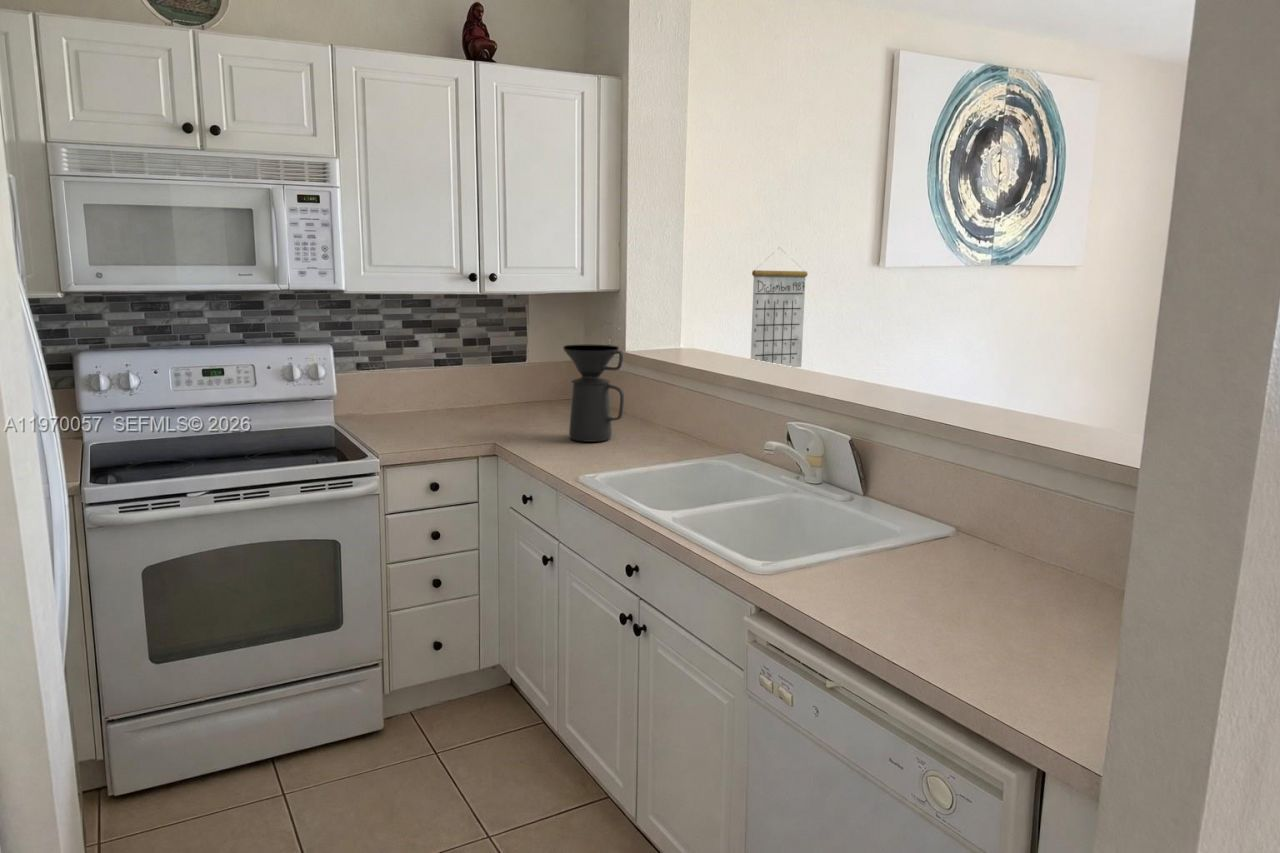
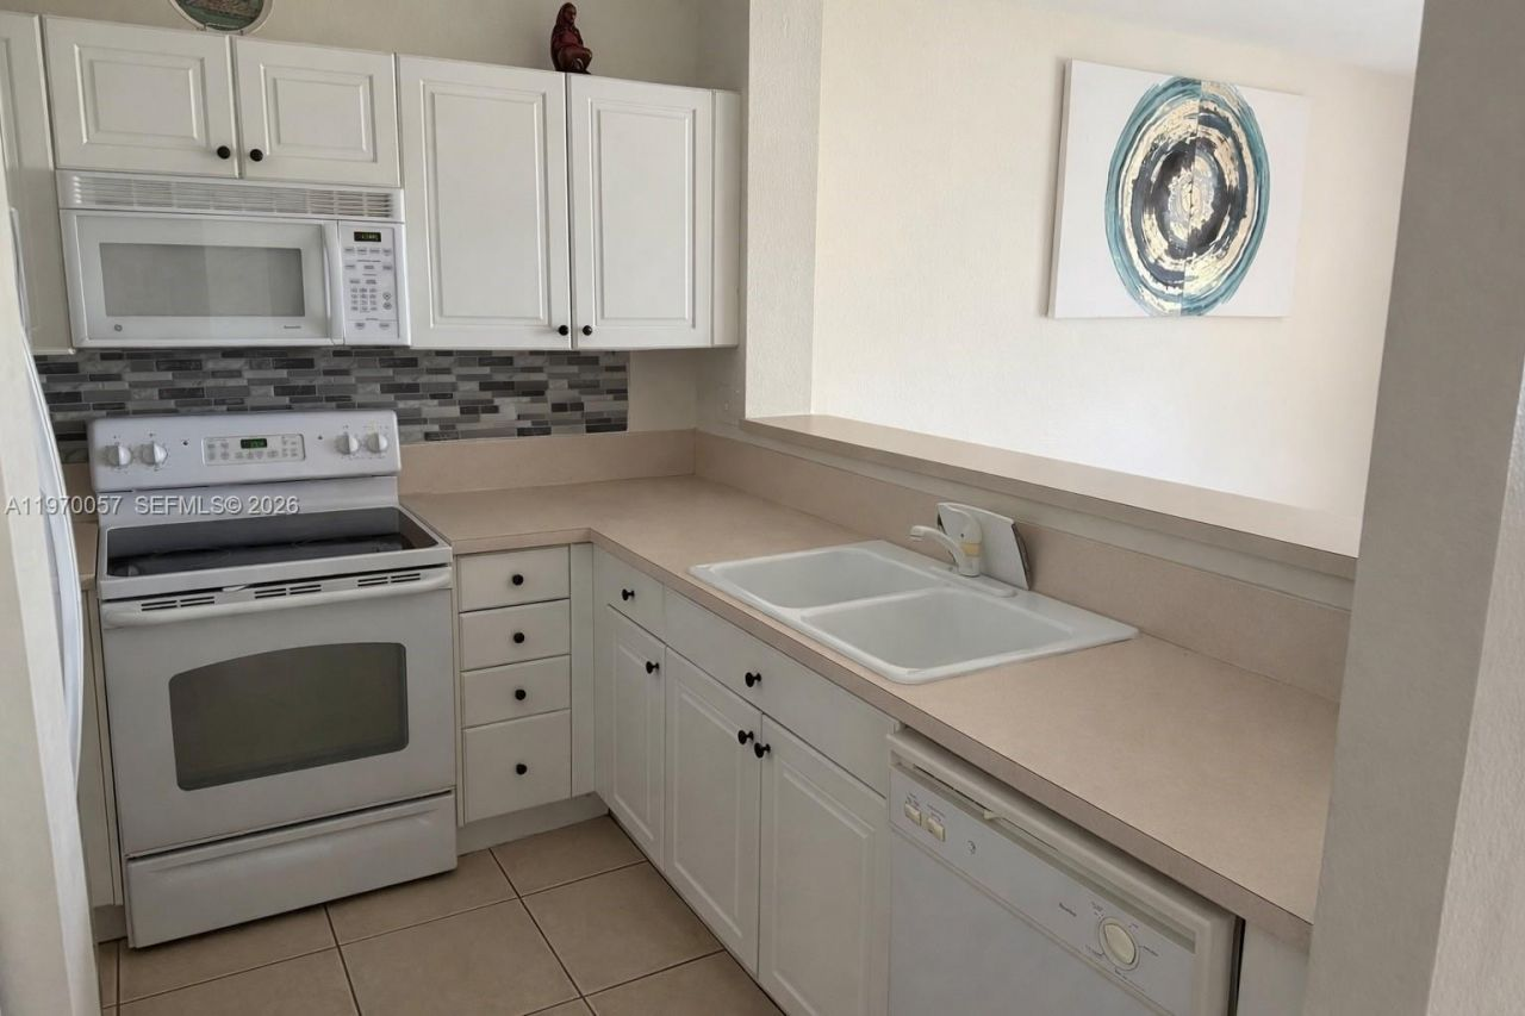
- calendar [750,246,809,368]
- coffee maker [562,344,625,443]
